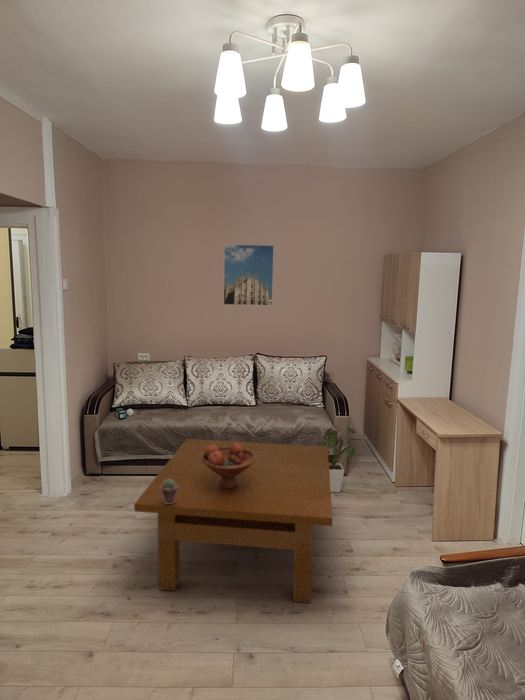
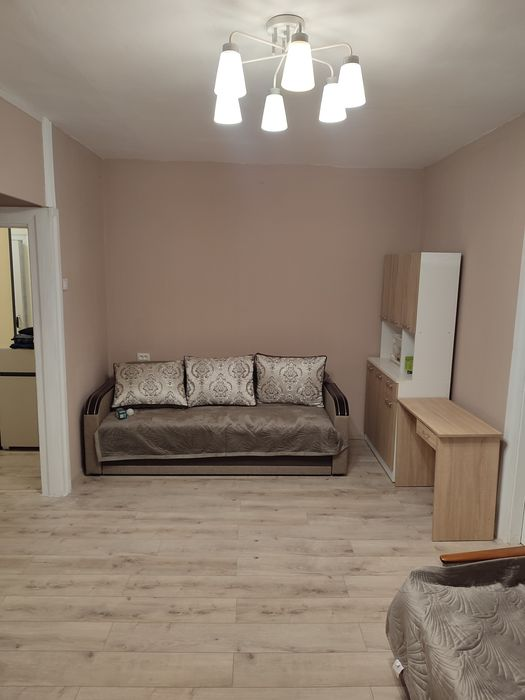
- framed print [223,243,275,307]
- fruit bowl [202,441,256,487]
- table [133,438,333,604]
- house plant [317,426,357,493]
- potted succulent [161,479,179,504]
